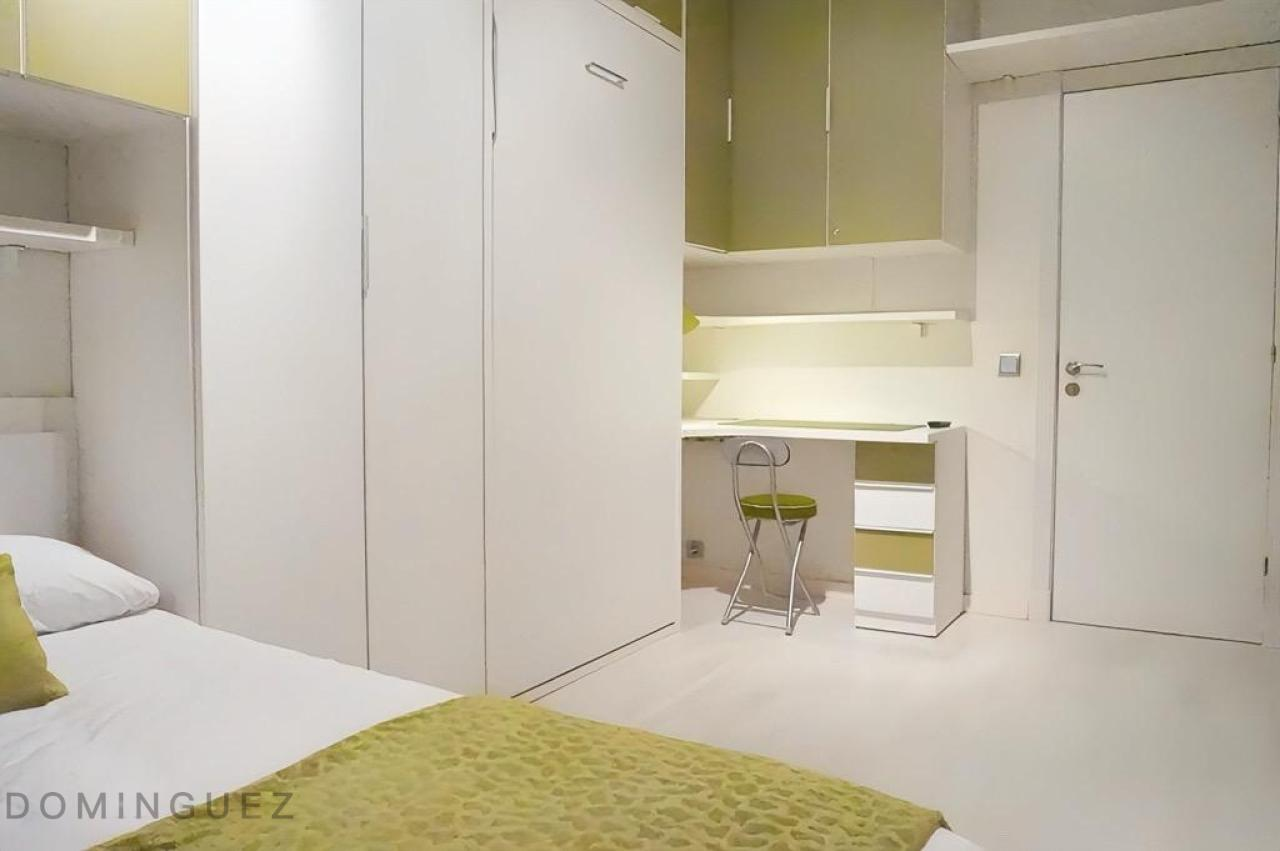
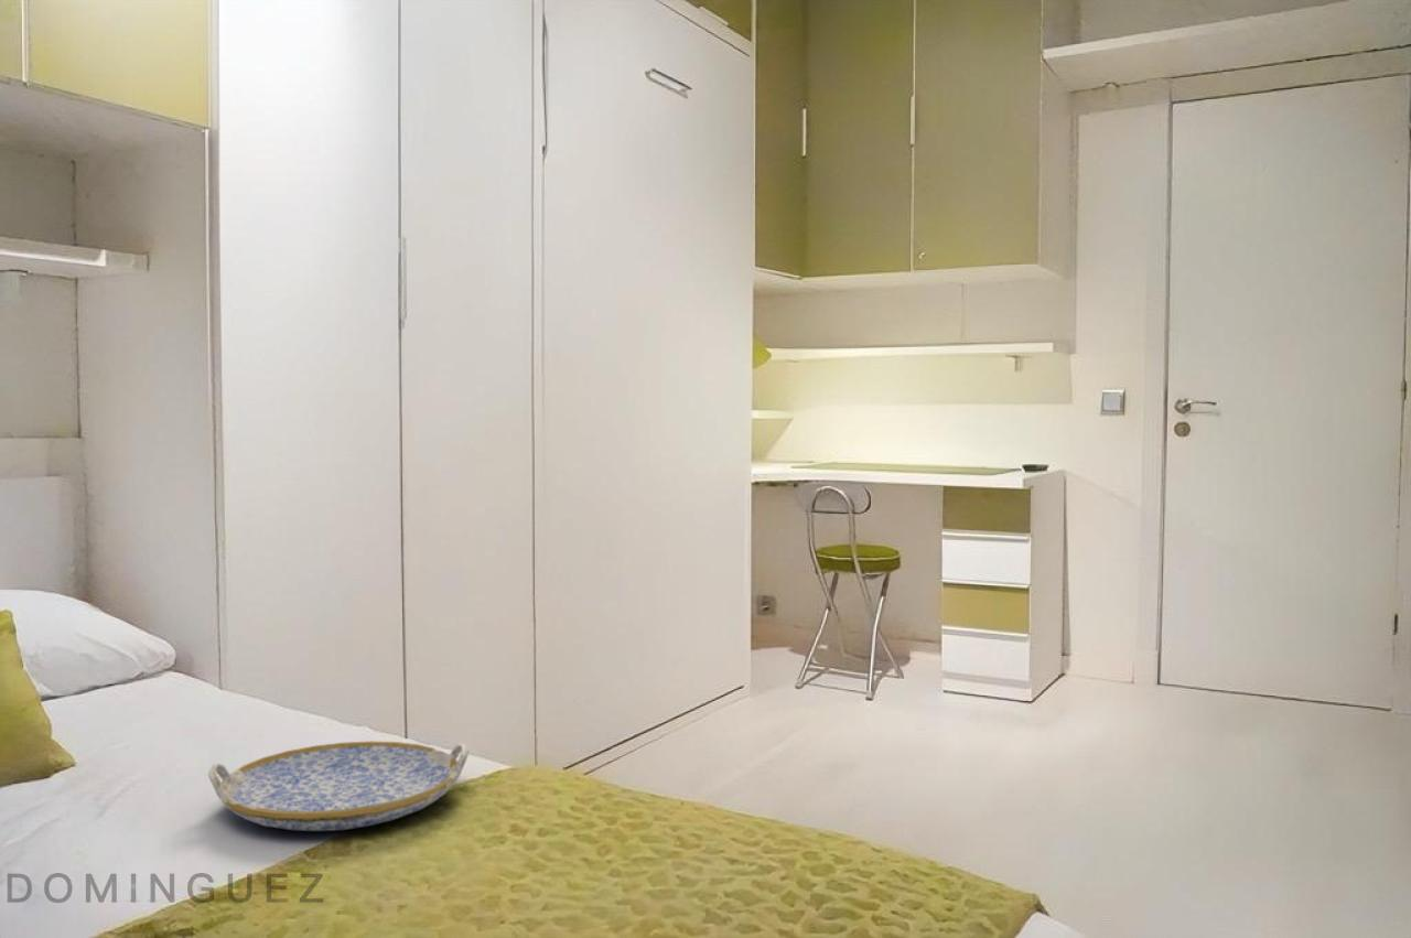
+ serving tray [207,741,470,832]
